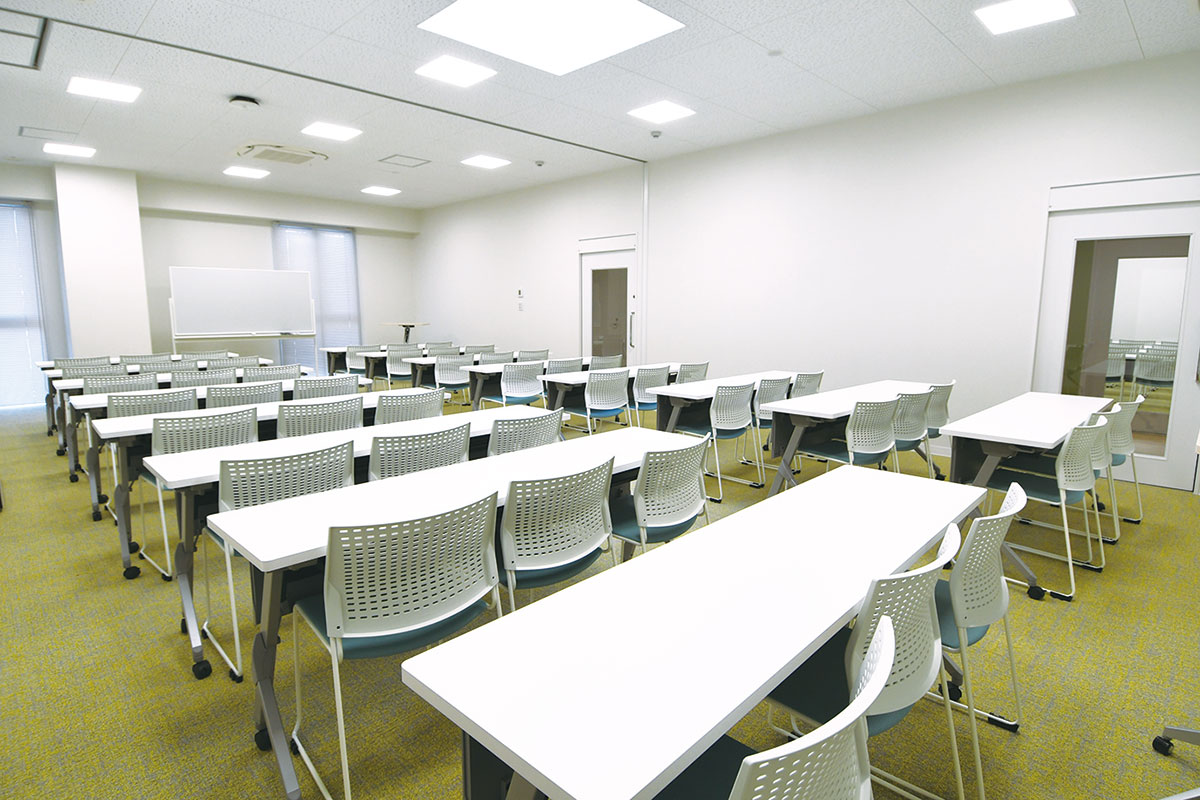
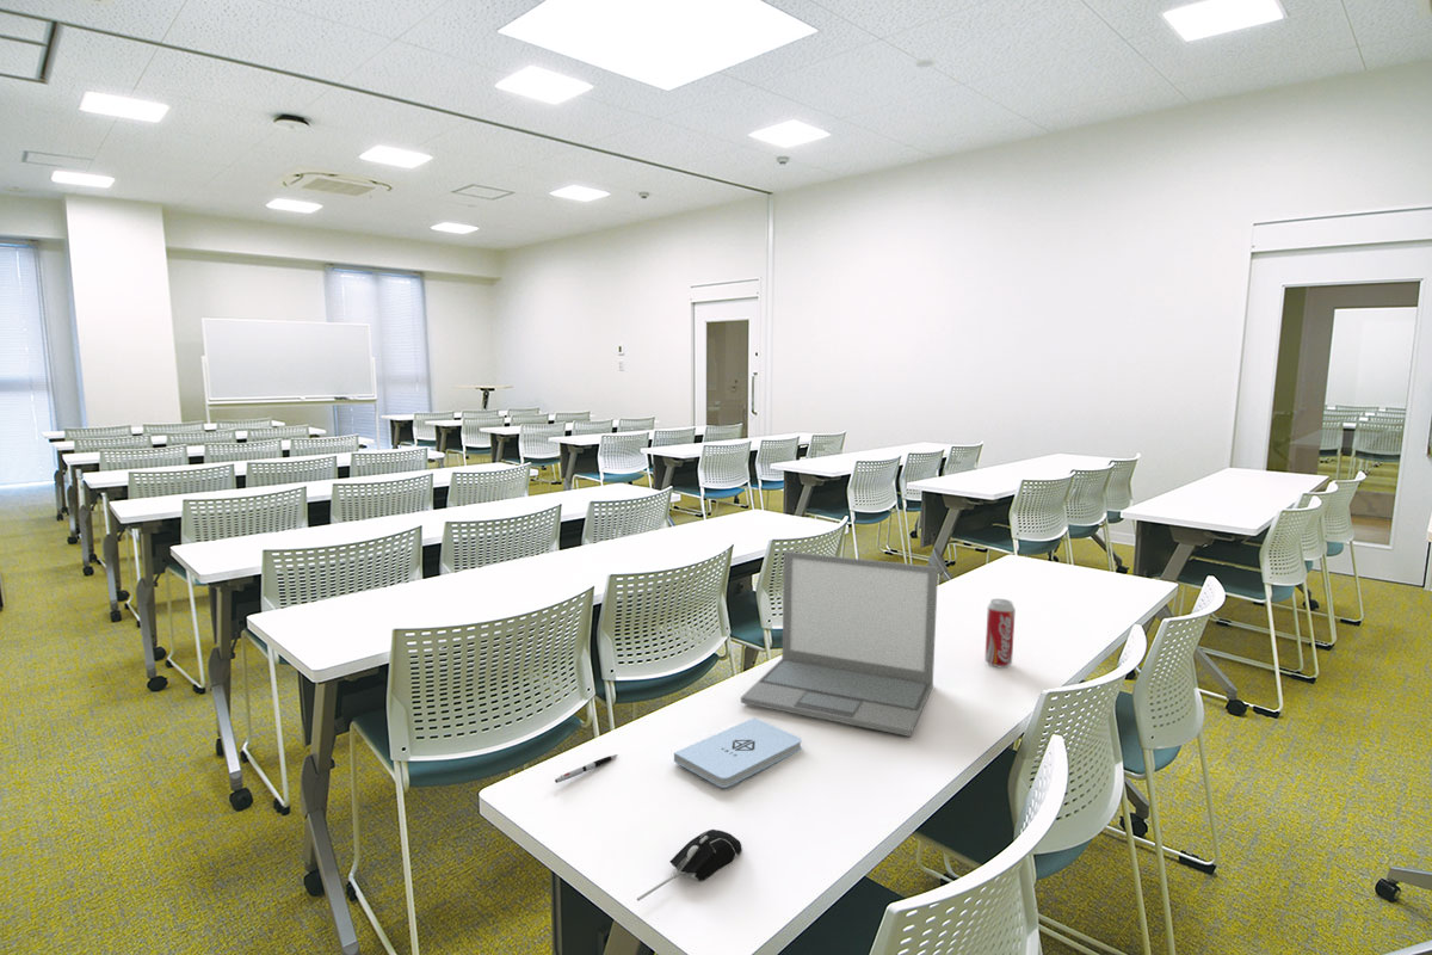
+ beverage can [983,598,1017,668]
+ pen [554,753,618,784]
+ notepad [673,716,803,789]
+ laptop [740,550,939,738]
+ computer mouse [636,828,743,902]
